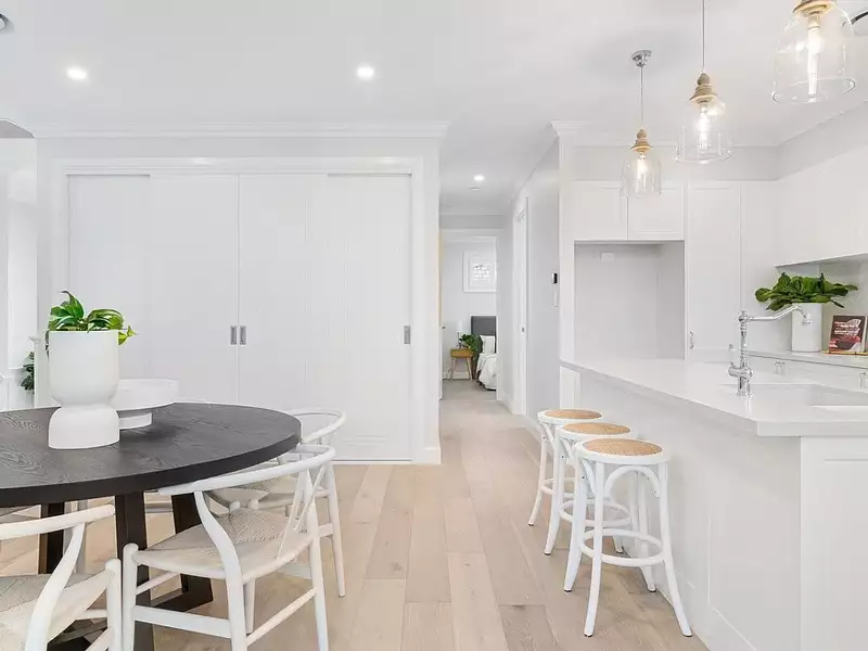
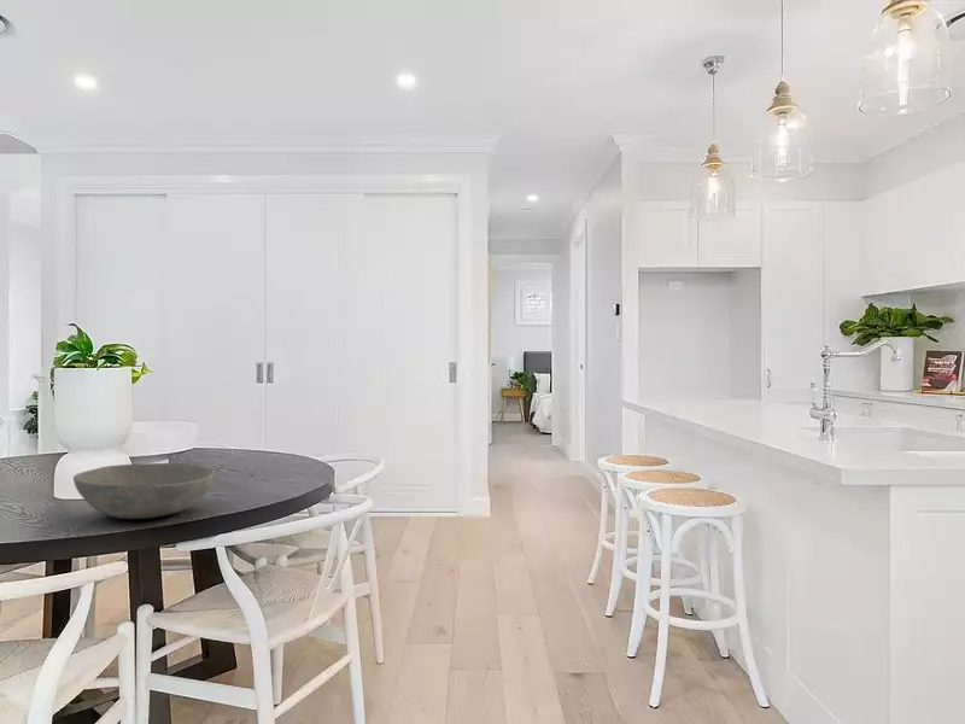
+ bowl [72,462,216,520]
